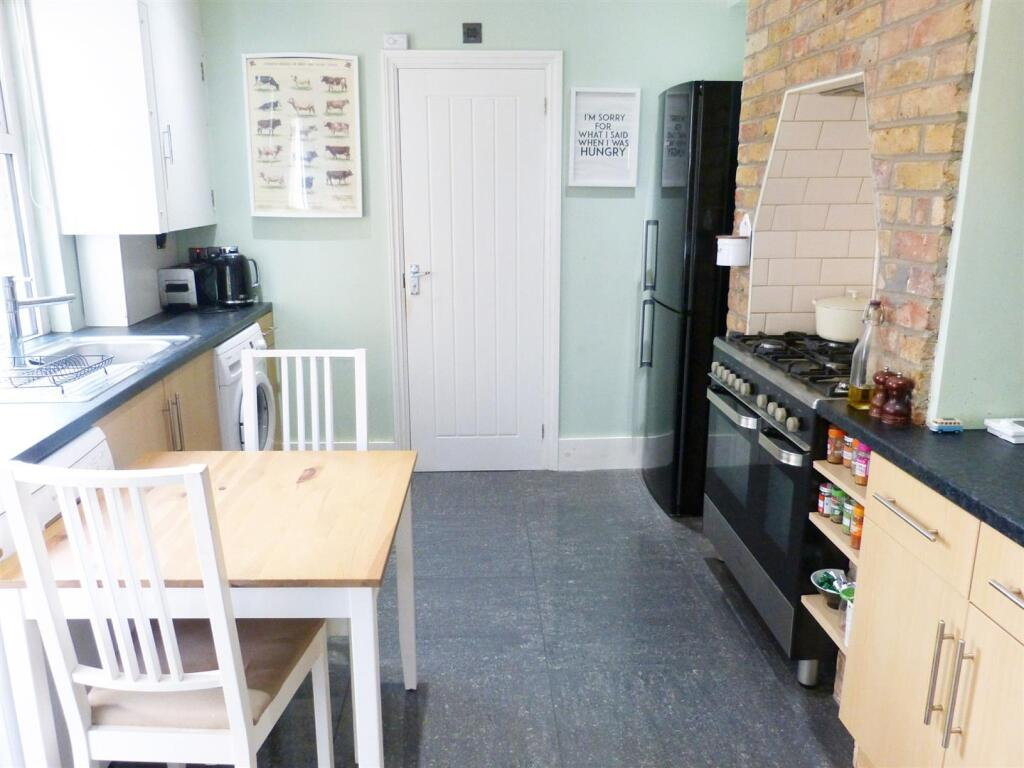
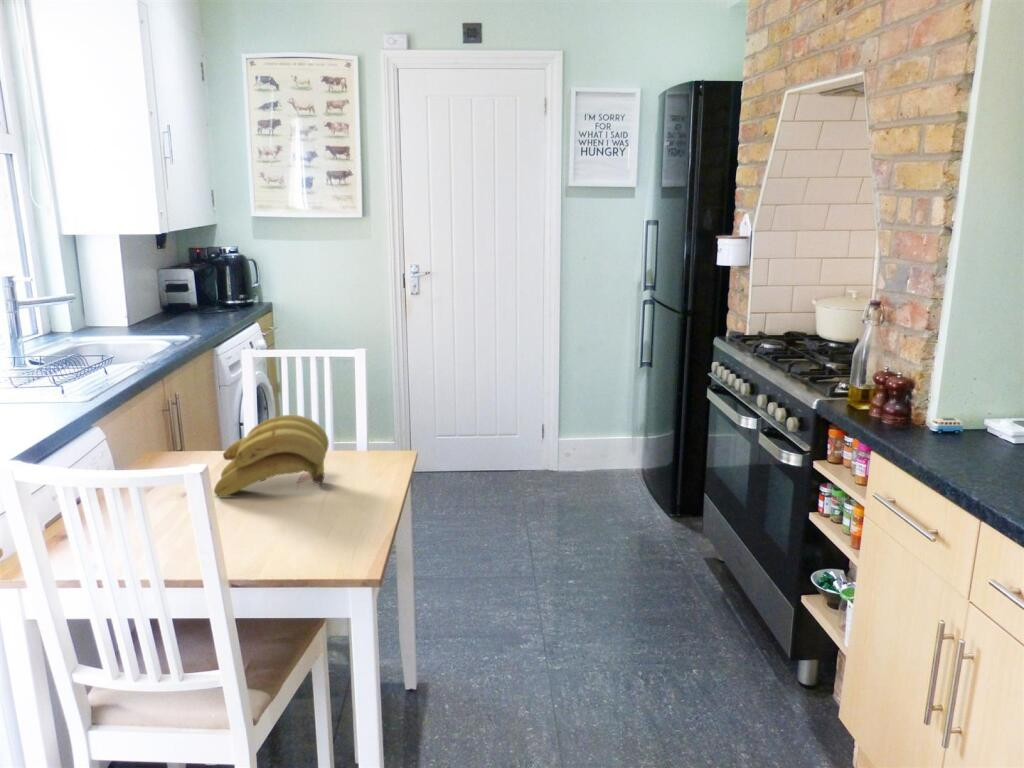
+ banana bunch [213,414,330,497]
